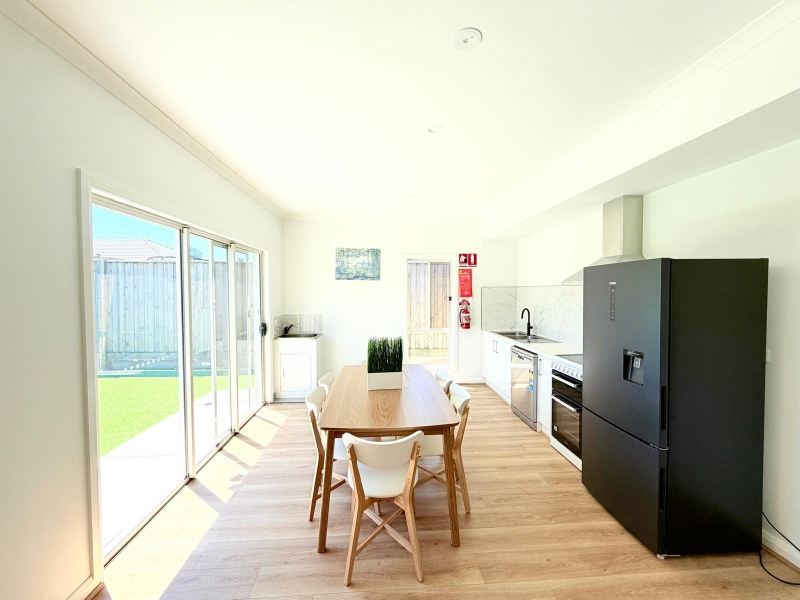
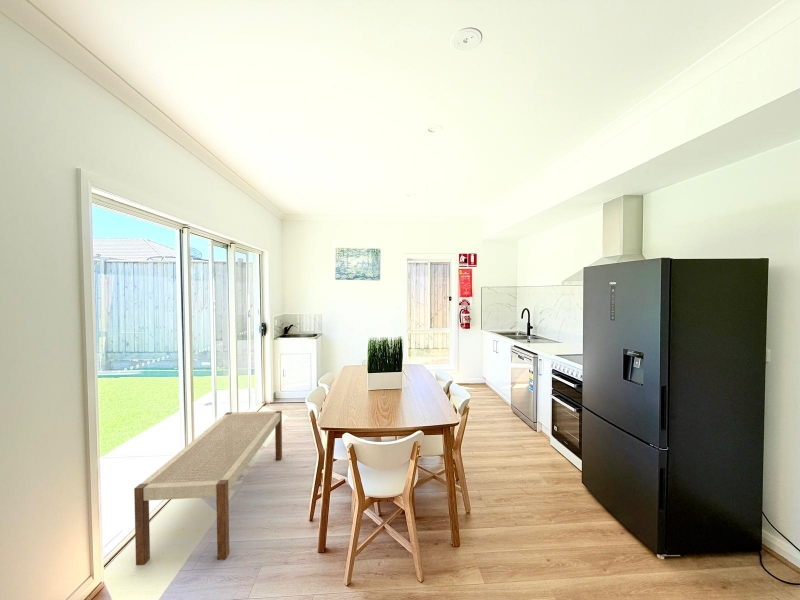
+ bench [133,410,283,566]
